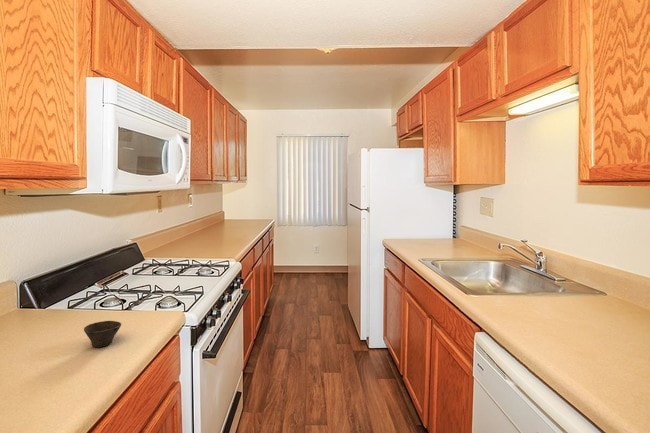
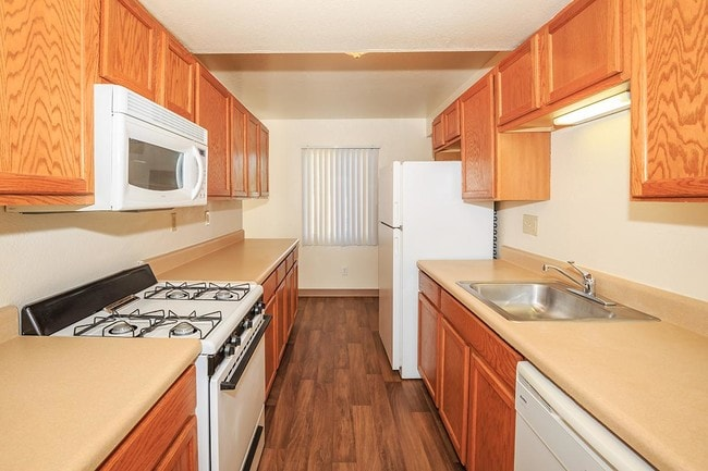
- cup [83,320,122,348]
